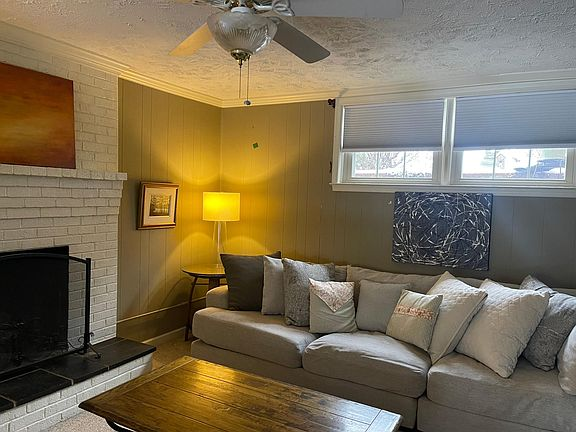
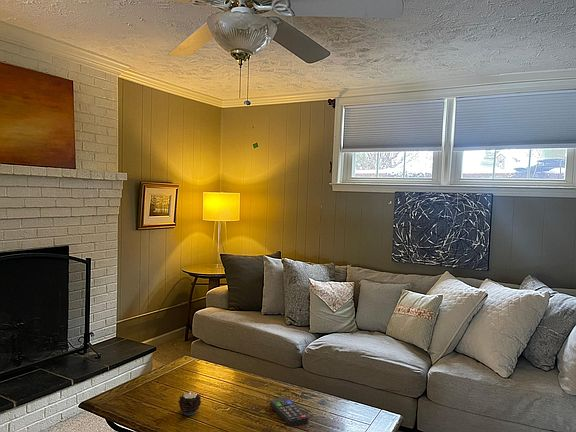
+ remote control [269,396,309,427]
+ candle [177,391,202,416]
